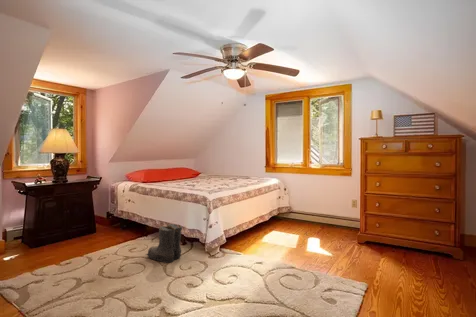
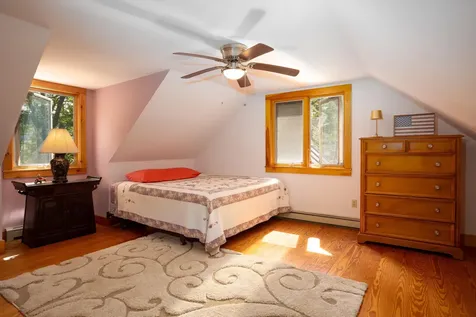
- boots [145,223,183,264]
